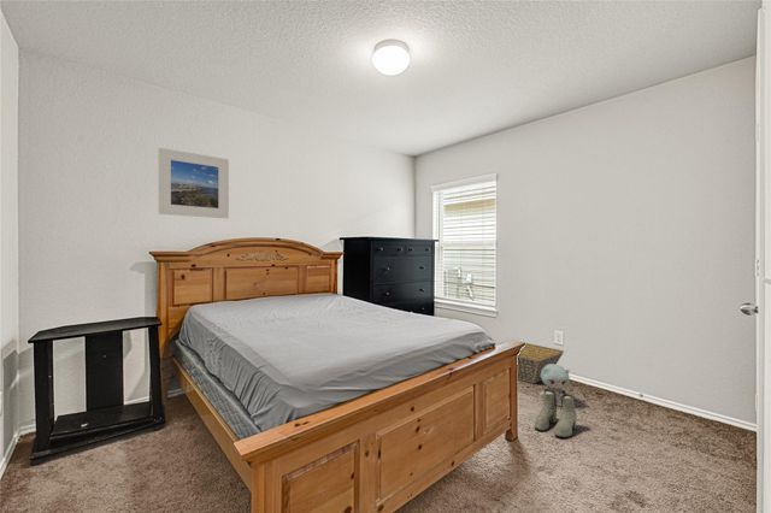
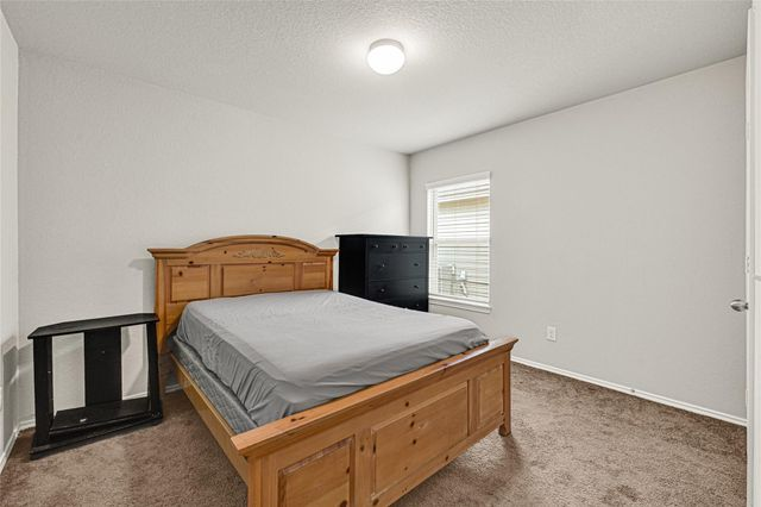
- basket [517,342,565,384]
- boots [534,390,577,438]
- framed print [158,147,230,219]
- plush toy [538,364,571,407]
